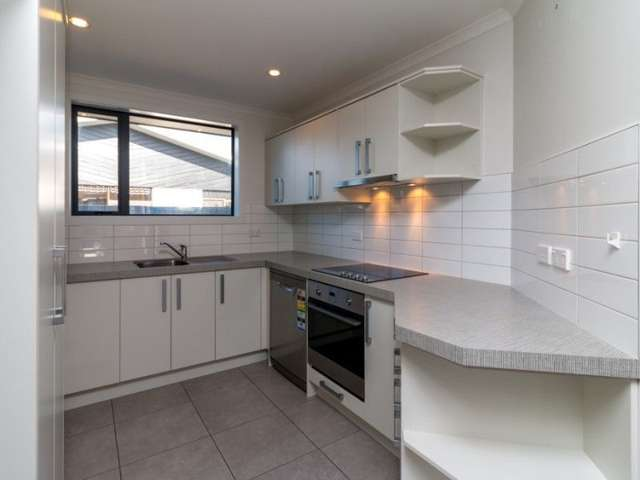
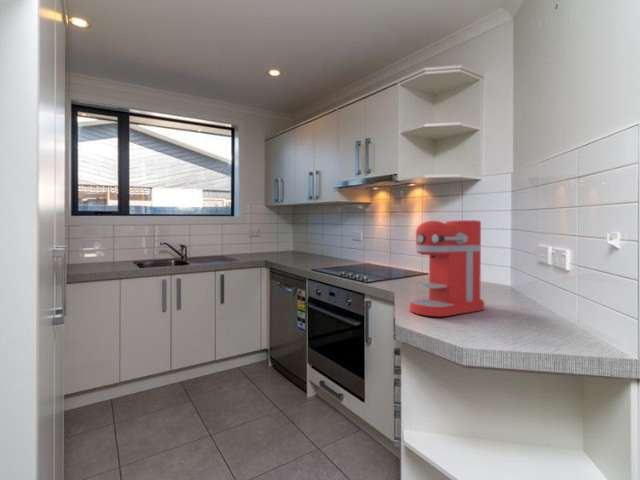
+ coffee maker [409,219,485,317]
